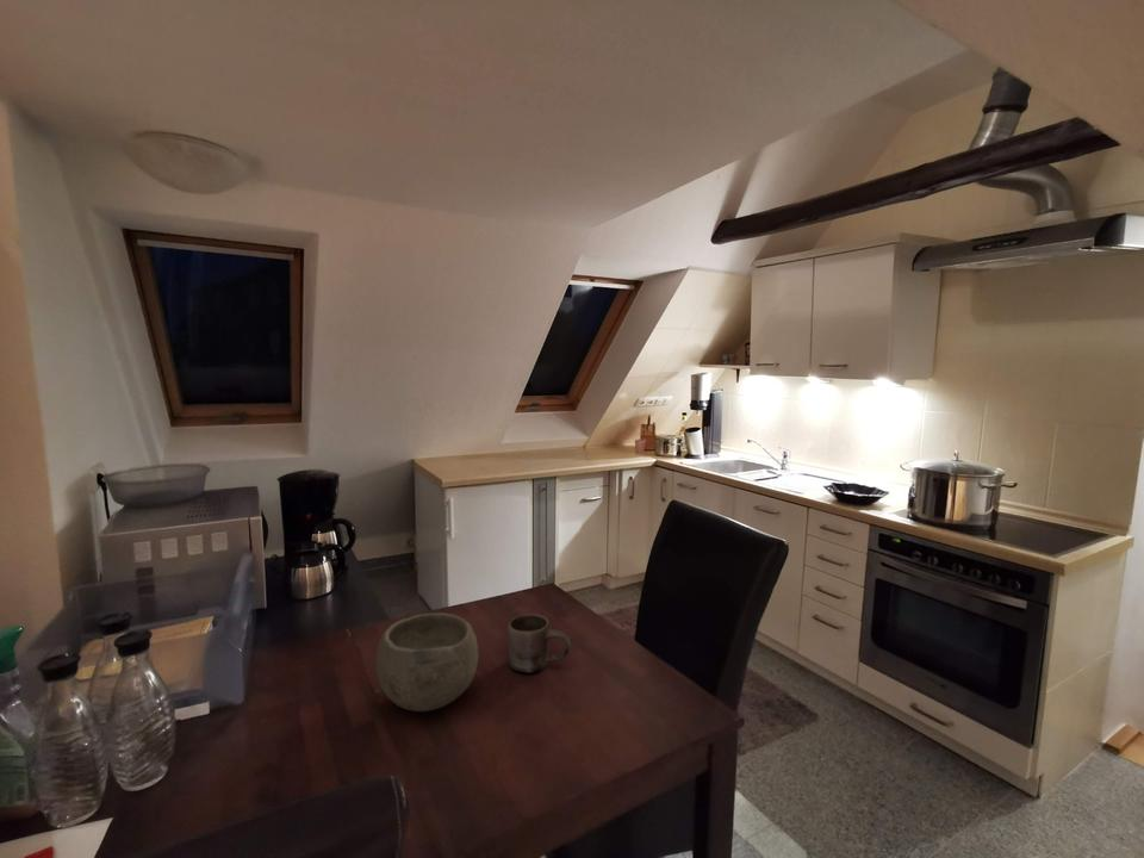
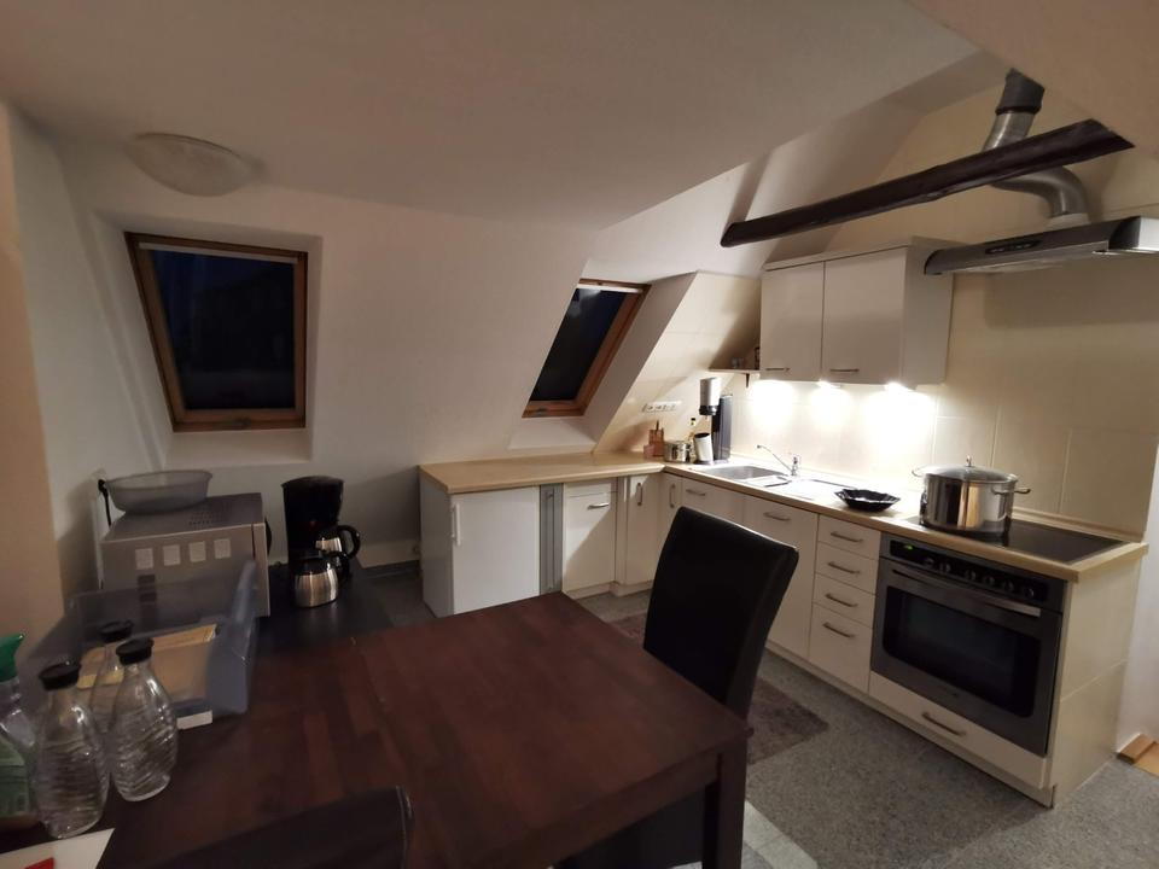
- bowl [375,611,479,713]
- mug [506,613,572,673]
